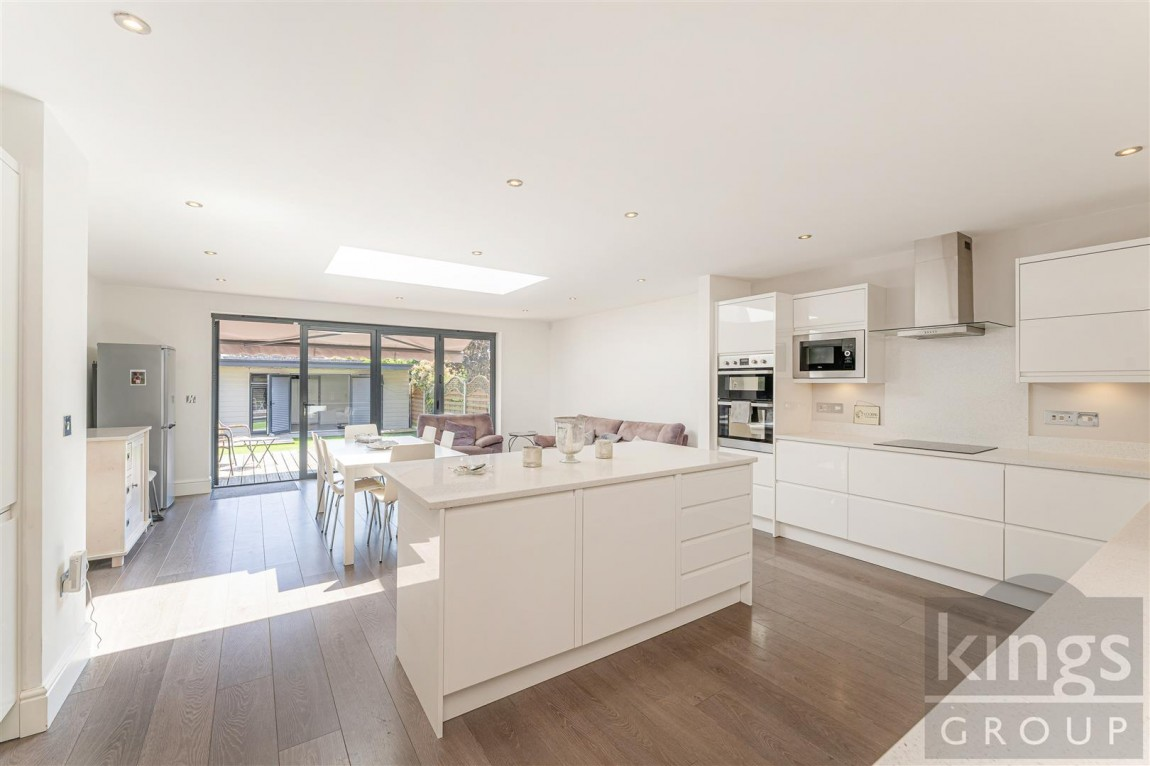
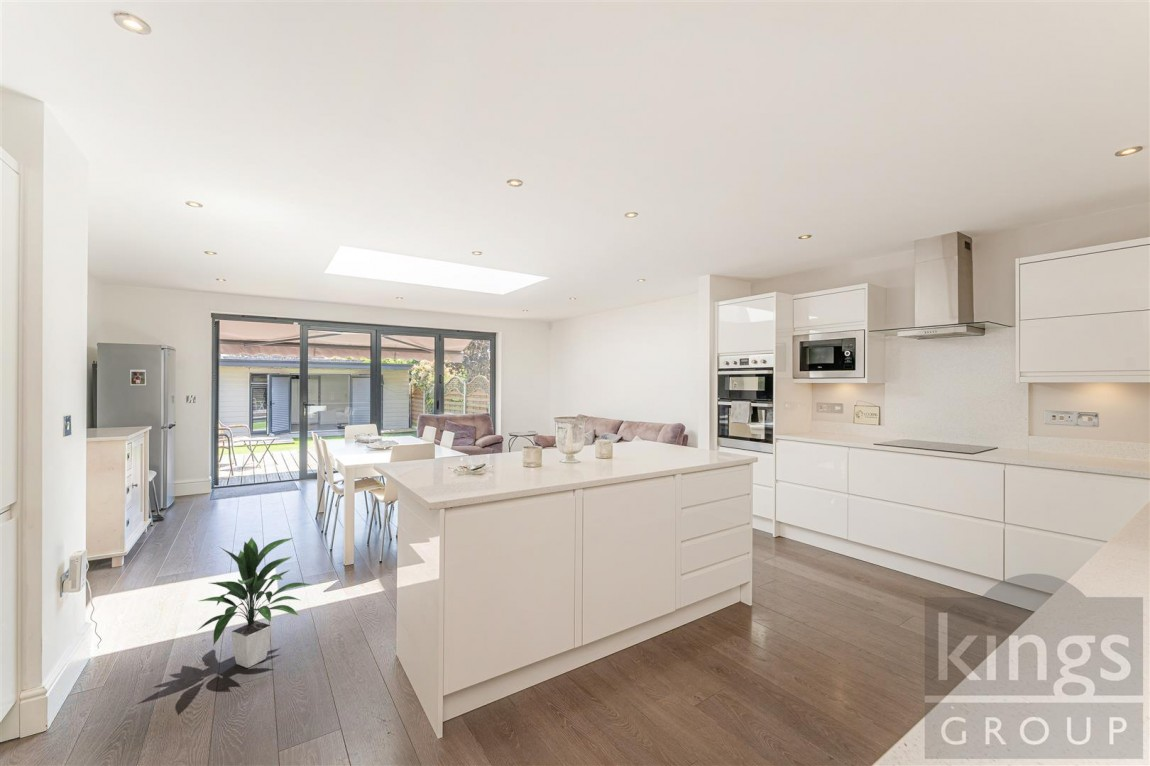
+ indoor plant [197,536,313,669]
